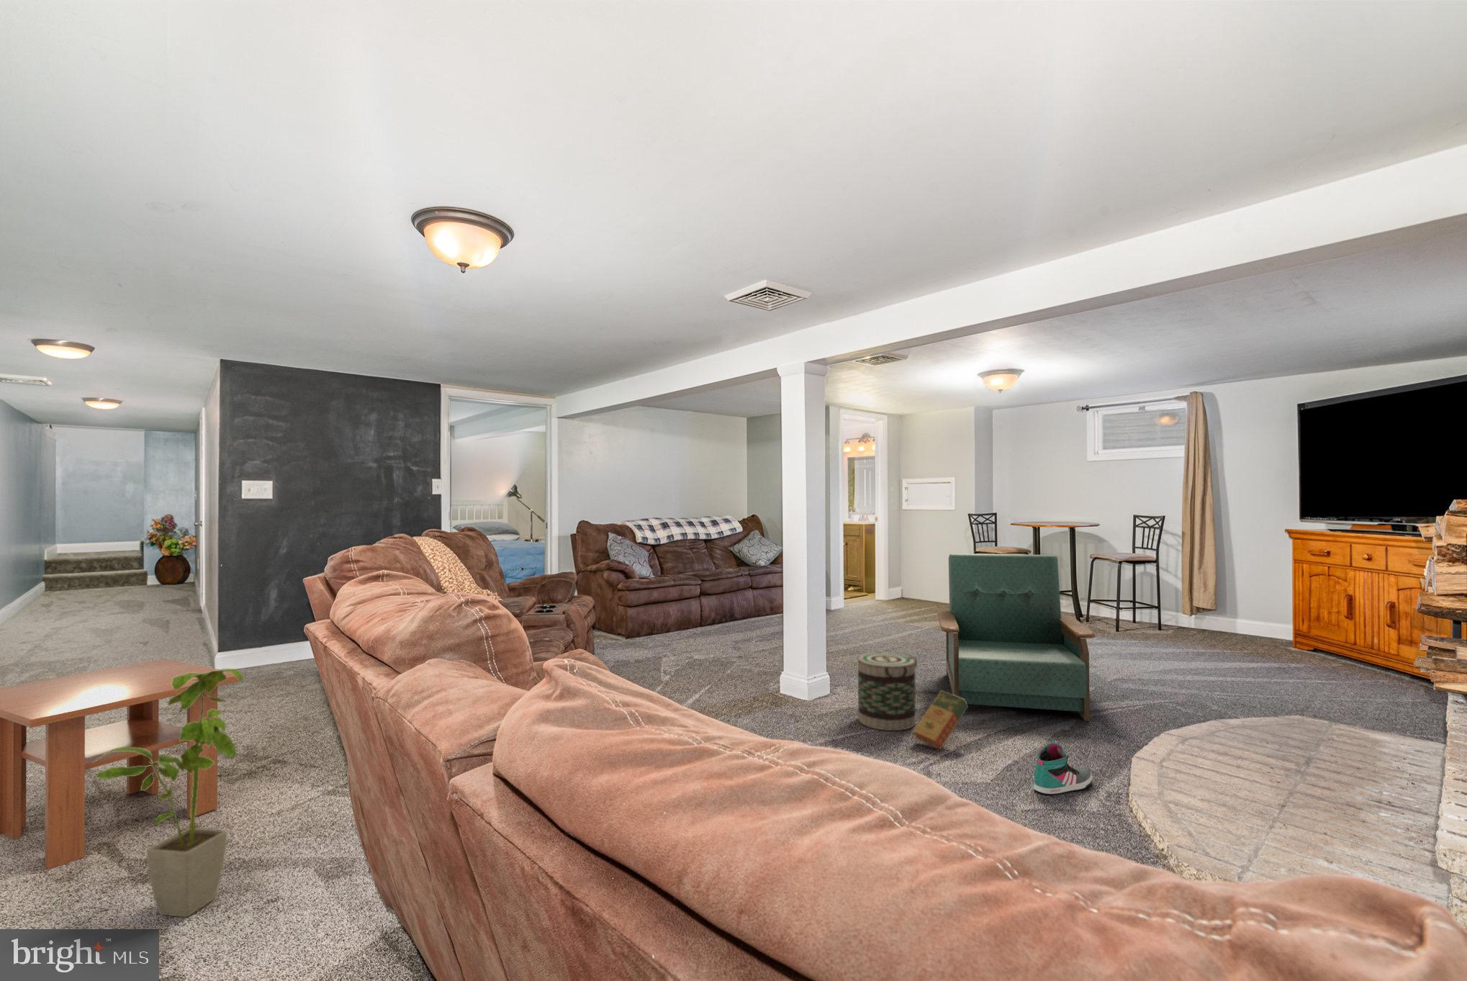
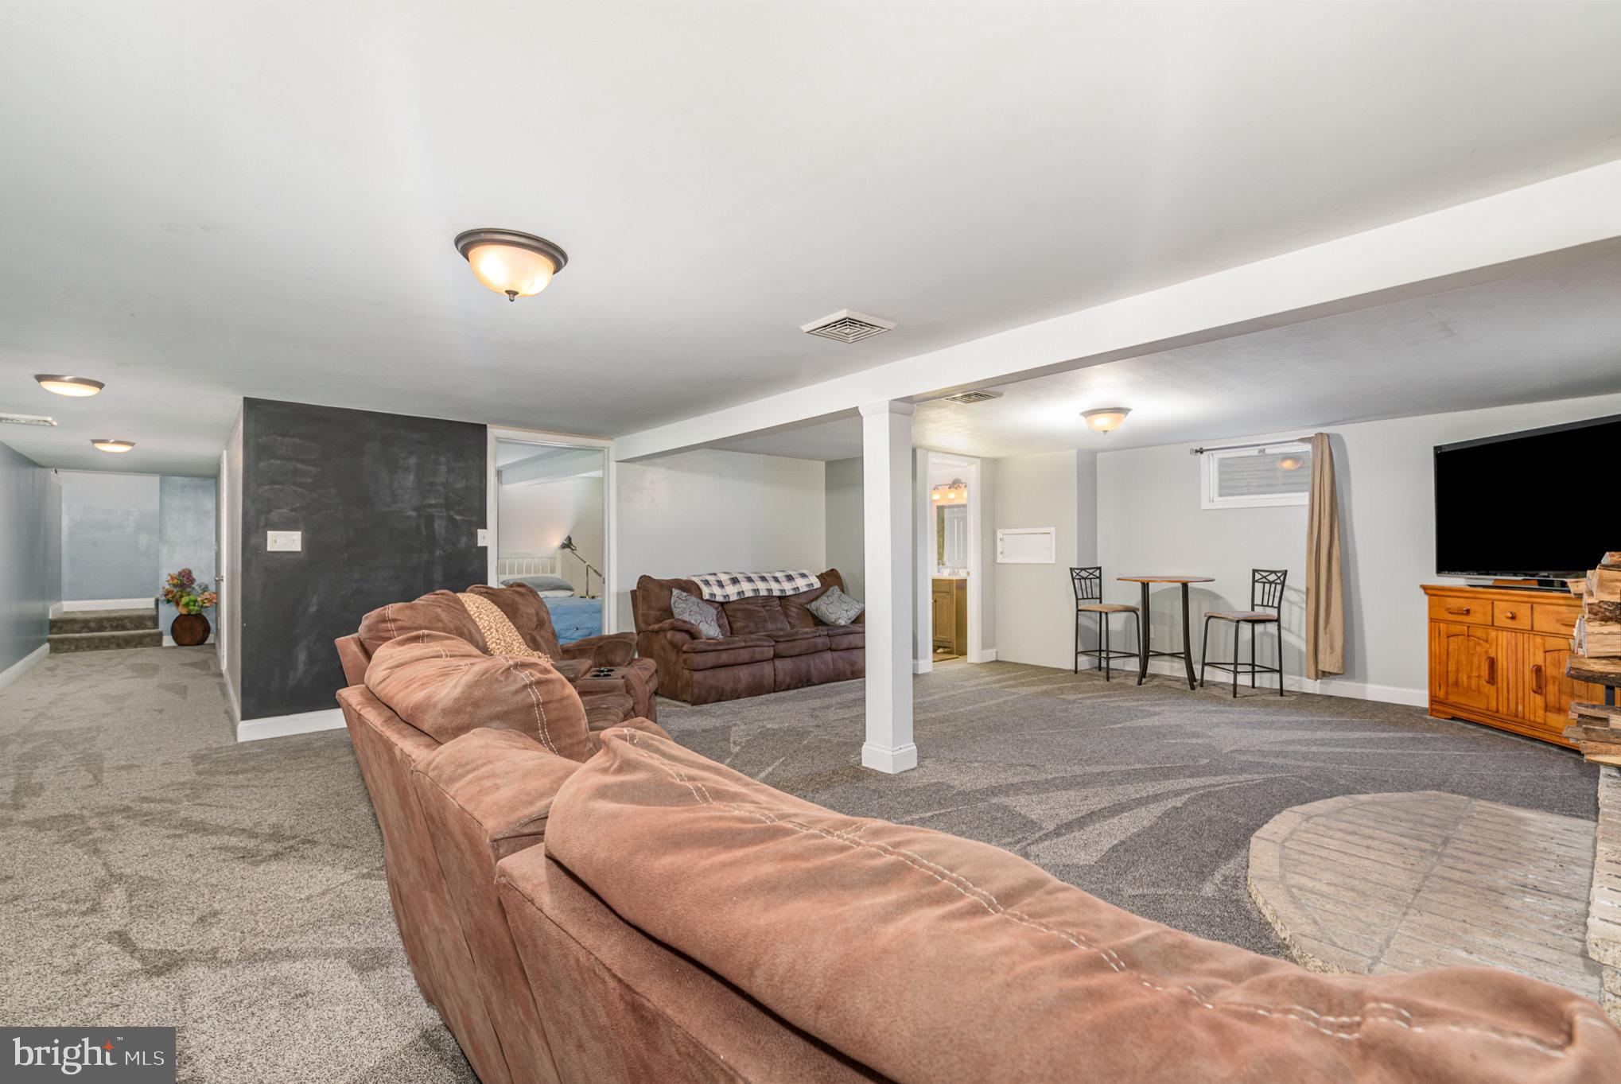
- house plant [92,668,243,917]
- armchair [936,553,1096,722]
- coffee table [0,658,244,870]
- book [913,690,969,750]
- sneaker [1033,742,1093,795]
- basket [857,653,917,731]
